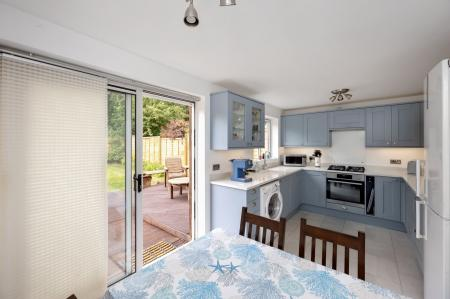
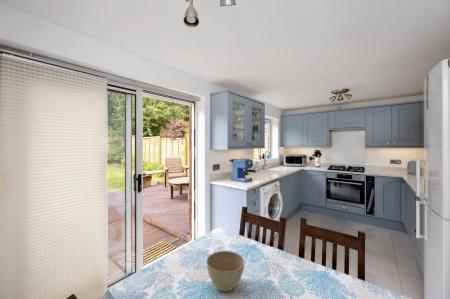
+ flower pot [205,250,245,293]
